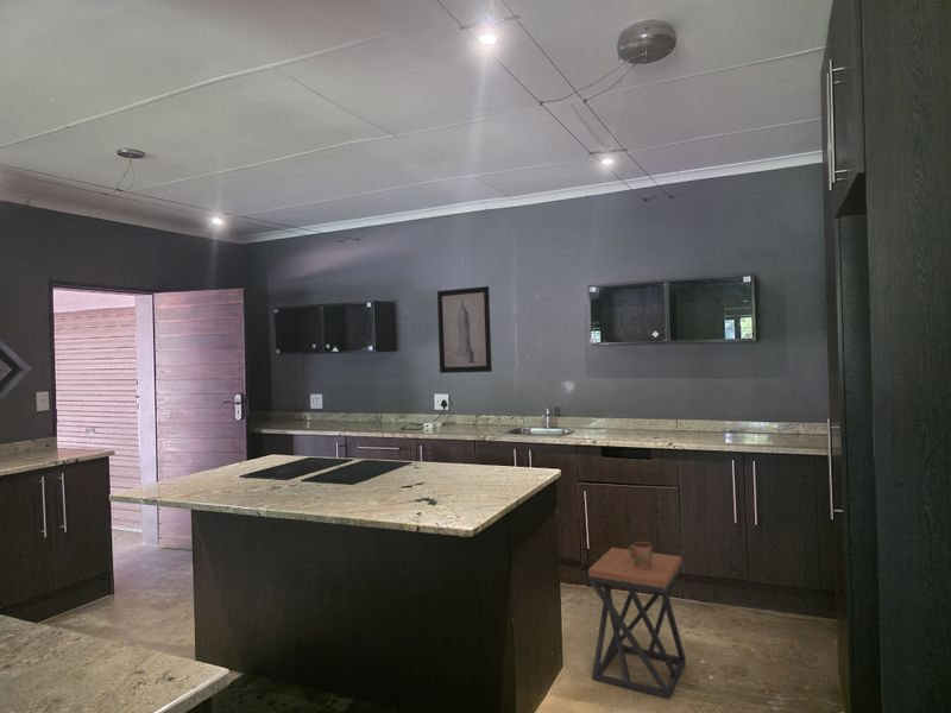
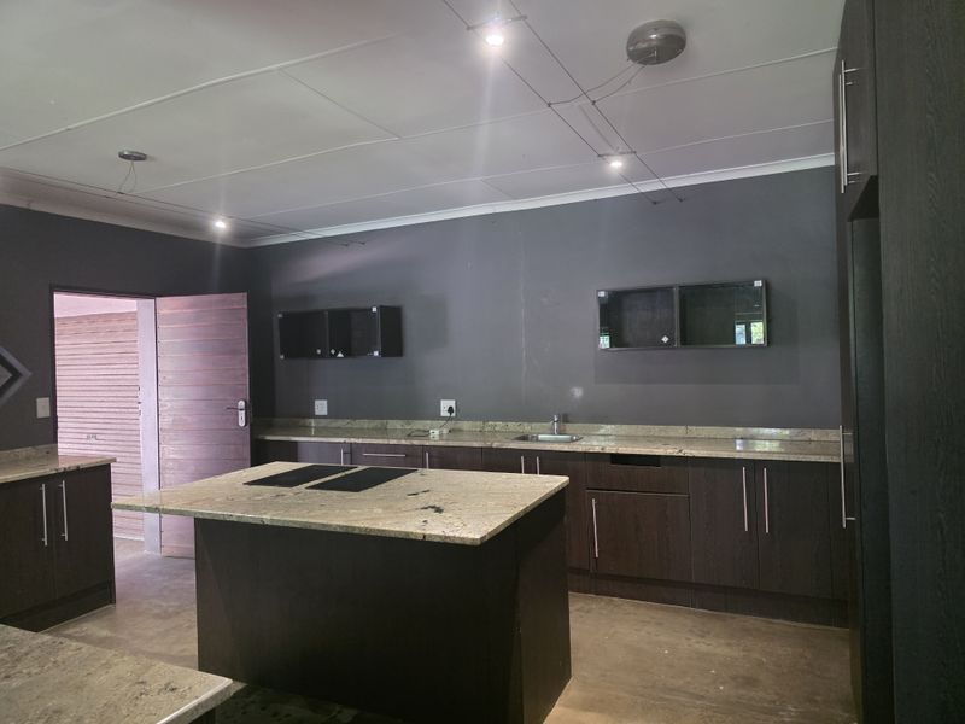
- mug [628,541,654,568]
- stool [587,547,687,700]
- wall art [436,285,493,374]
